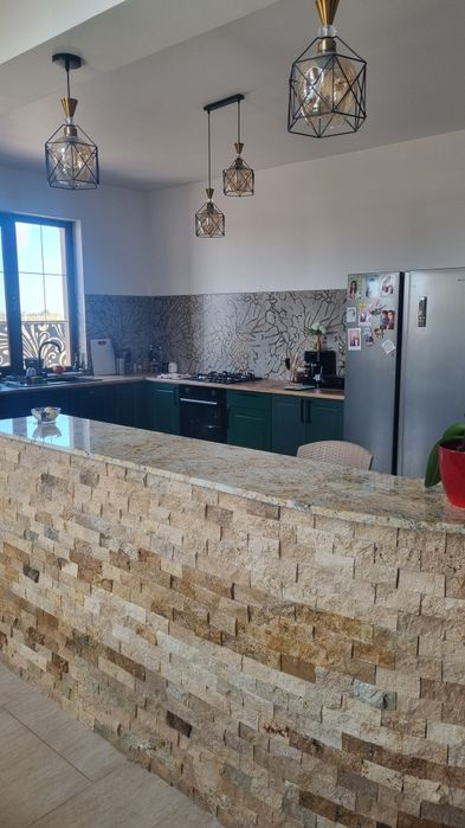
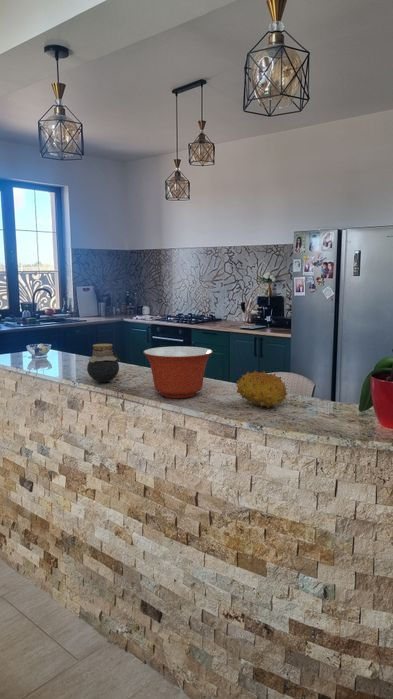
+ mixing bowl [143,345,214,399]
+ jar [86,343,121,383]
+ fruit [236,369,288,409]
